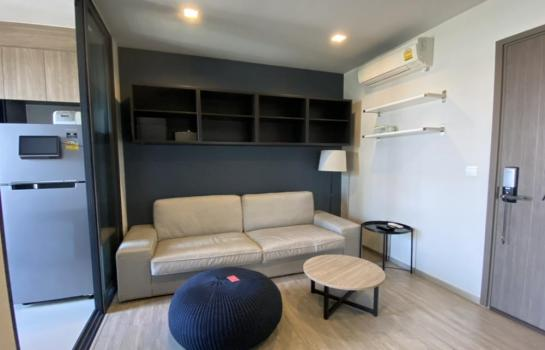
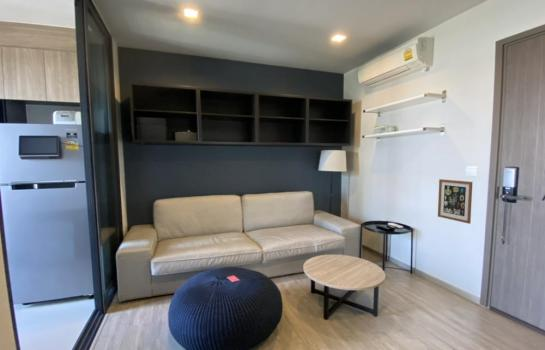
+ wall art [437,178,473,225]
